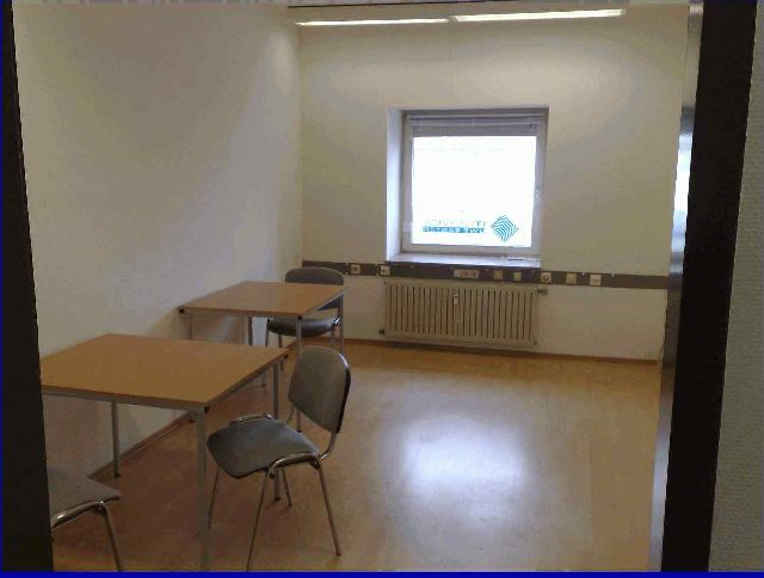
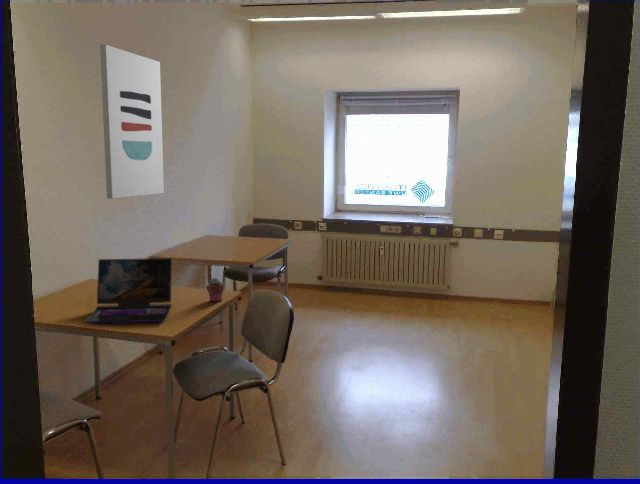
+ potted succulent [205,277,225,303]
+ laptop [83,257,173,324]
+ wall art [99,44,165,200]
